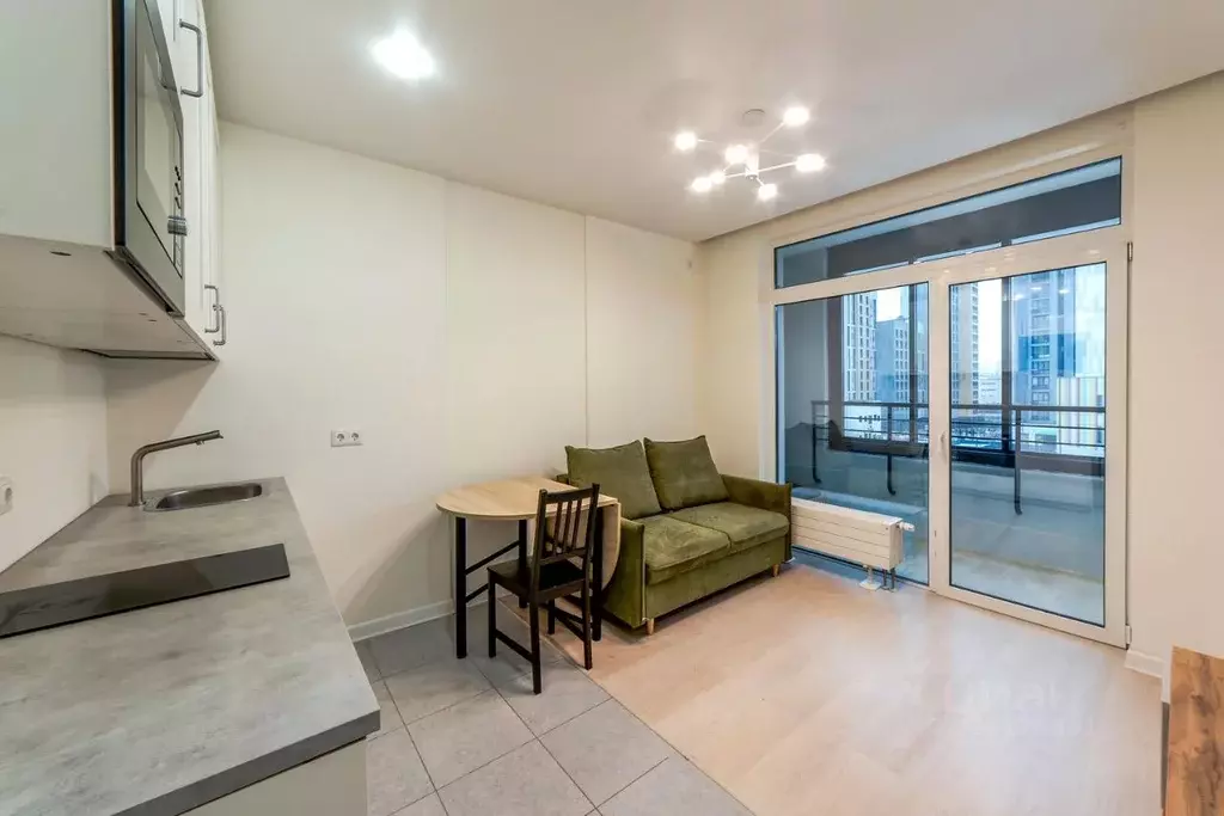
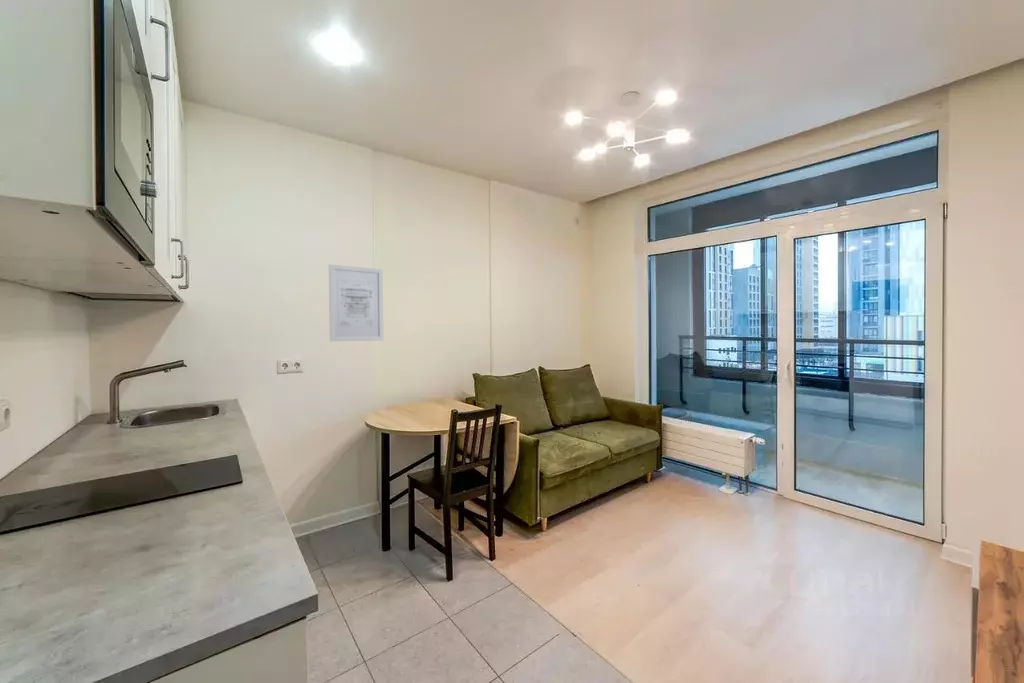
+ wall art [328,263,384,342]
